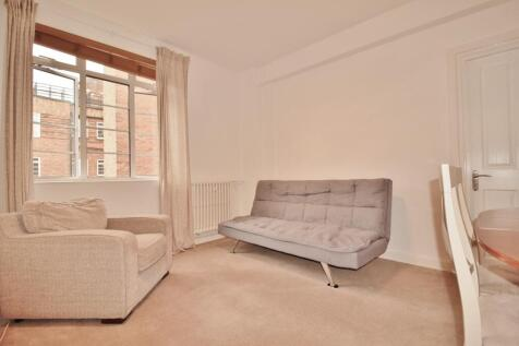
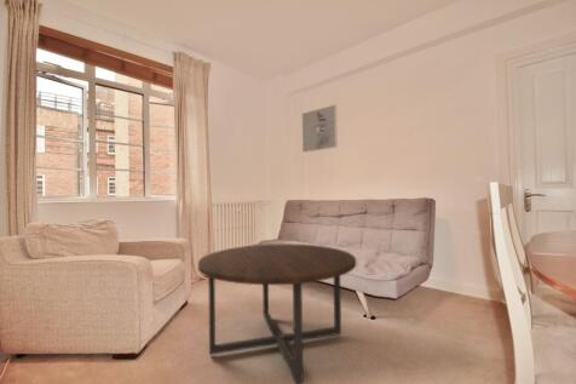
+ coffee table [197,242,357,384]
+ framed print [301,103,339,154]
